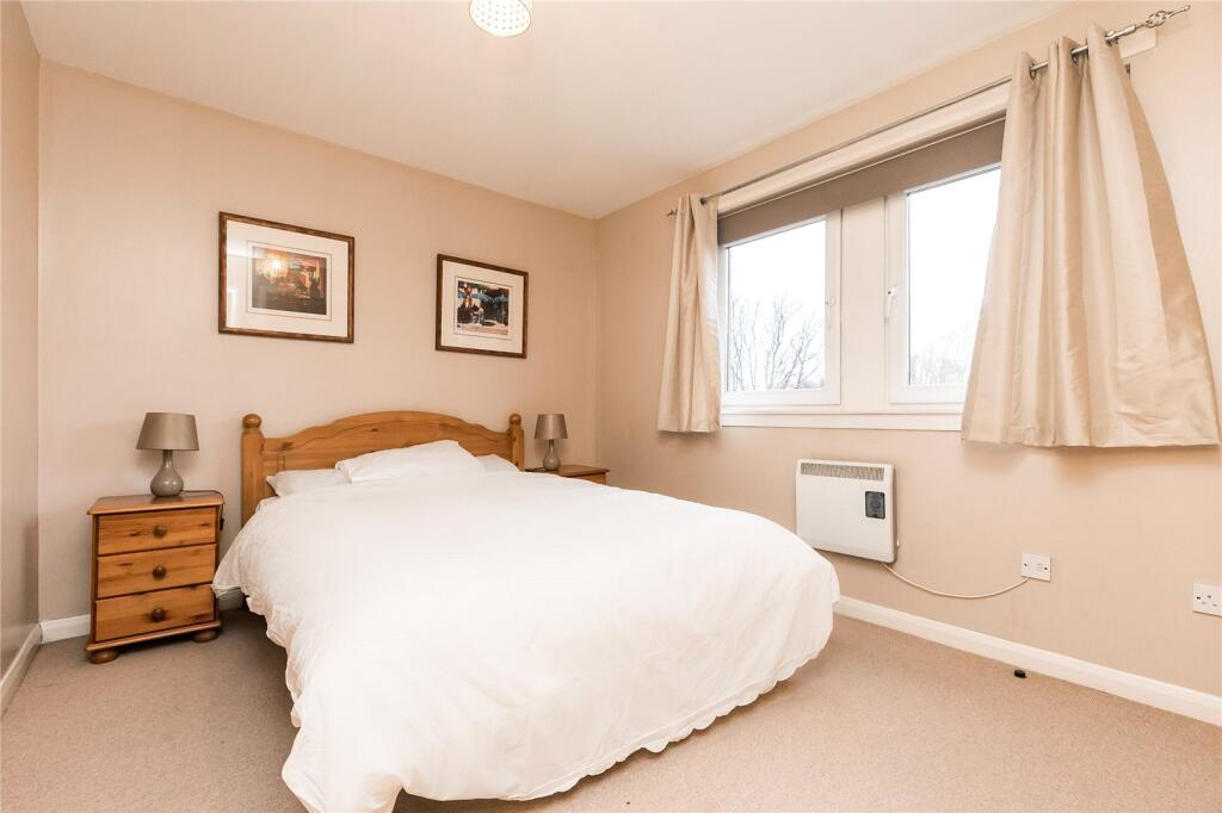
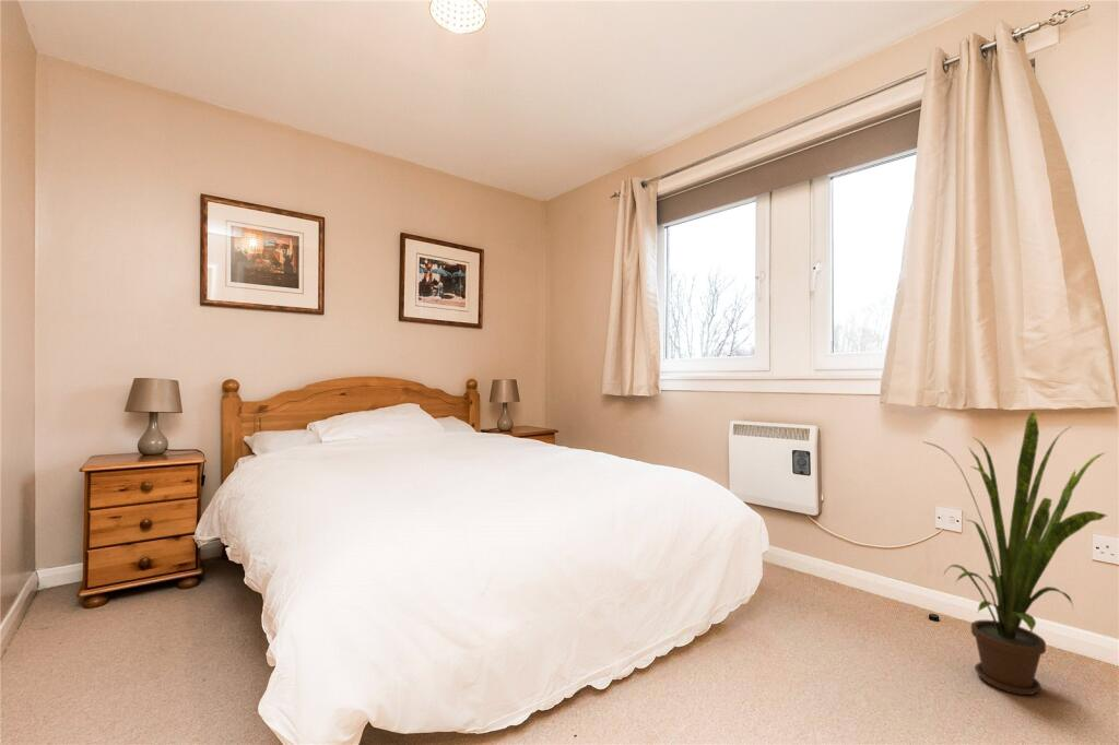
+ house plant [921,411,1108,696]
